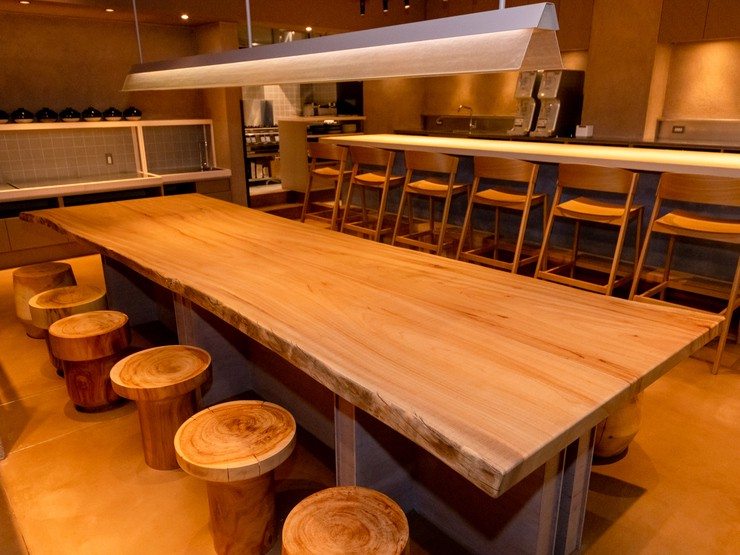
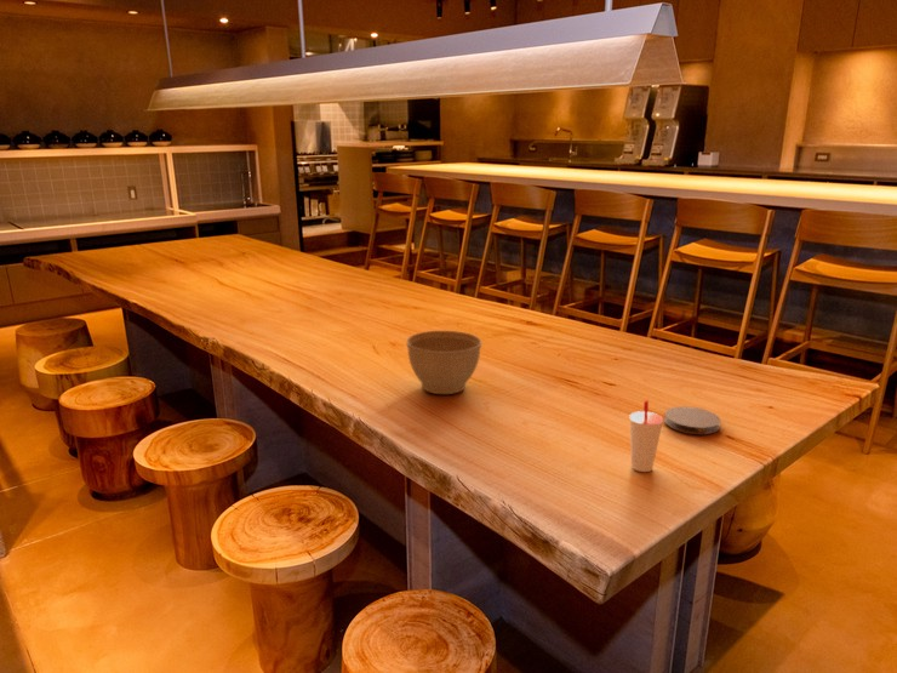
+ planter bowl [405,330,482,395]
+ cup [628,399,664,473]
+ coaster [663,405,721,435]
